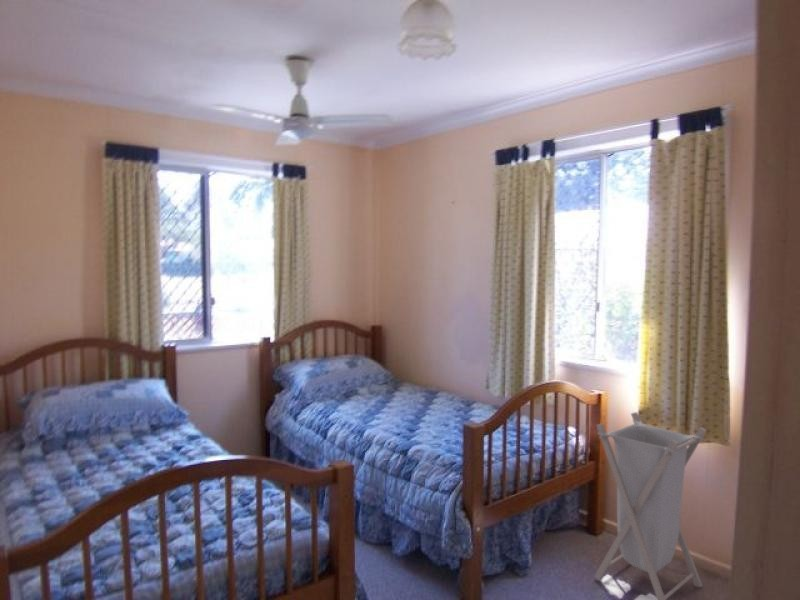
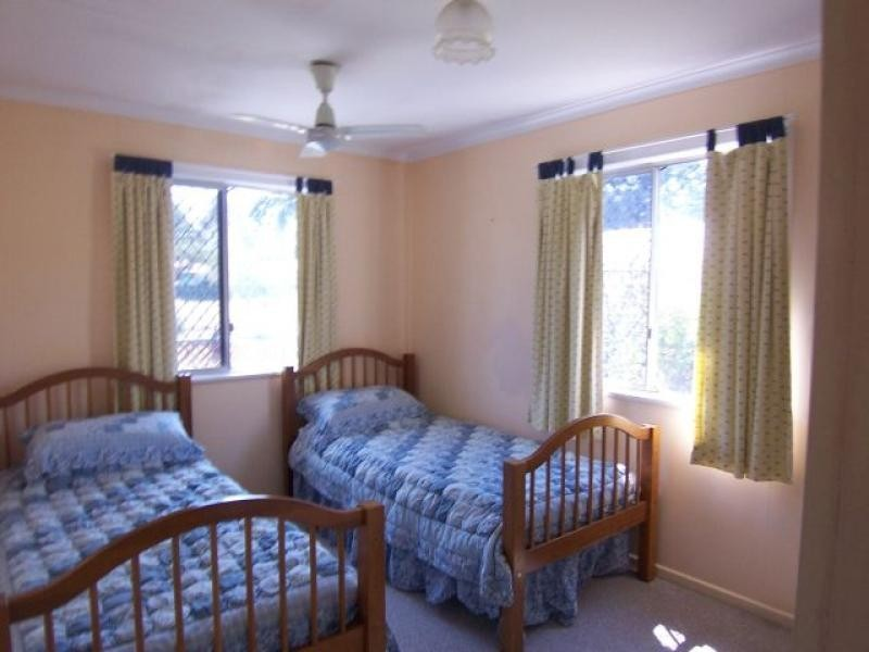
- laundry hamper [593,411,707,600]
